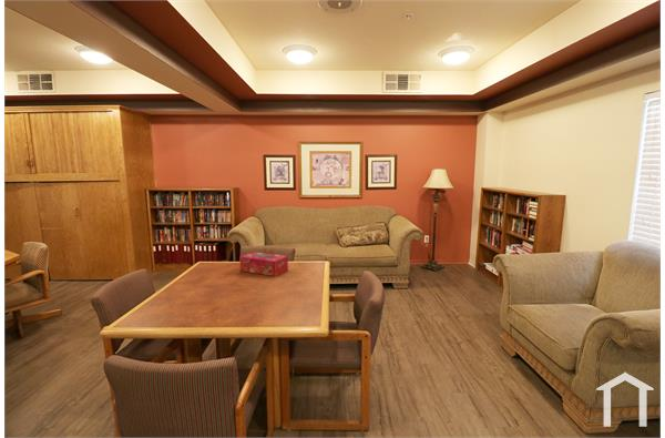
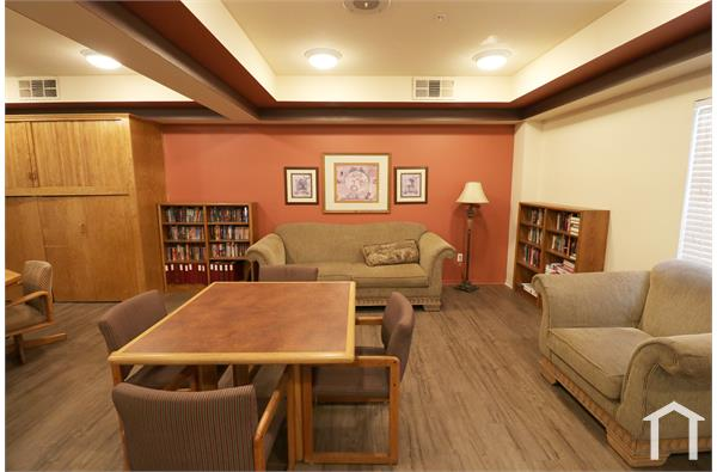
- tissue box [238,251,289,277]
